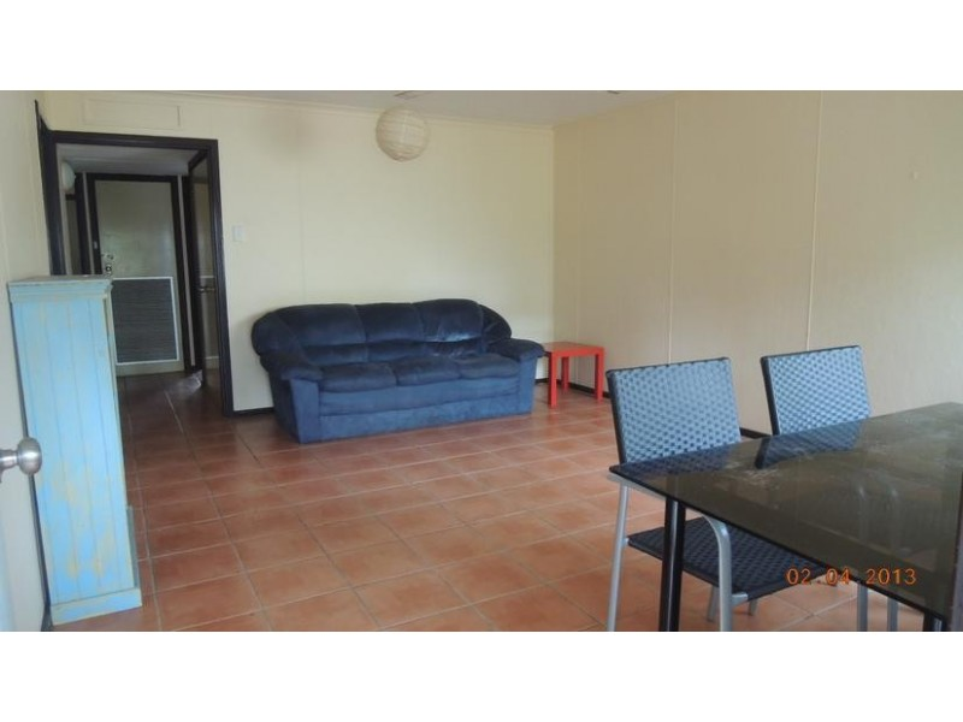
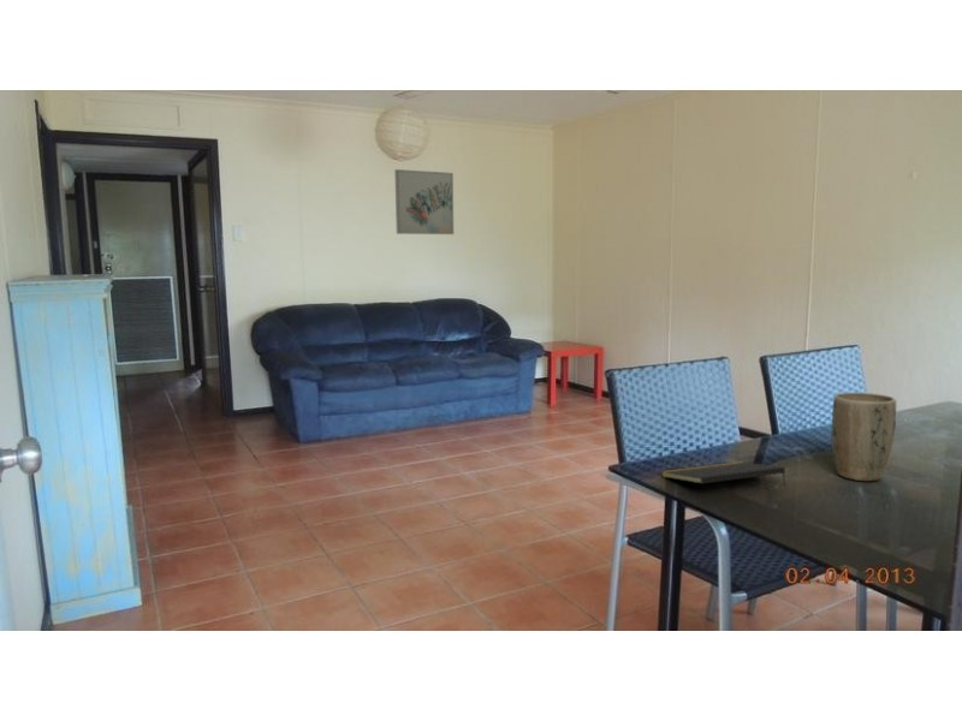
+ notepad [660,460,786,487]
+ plant pot [831,392,897,482]
+ wall art [393,168,455,236]
